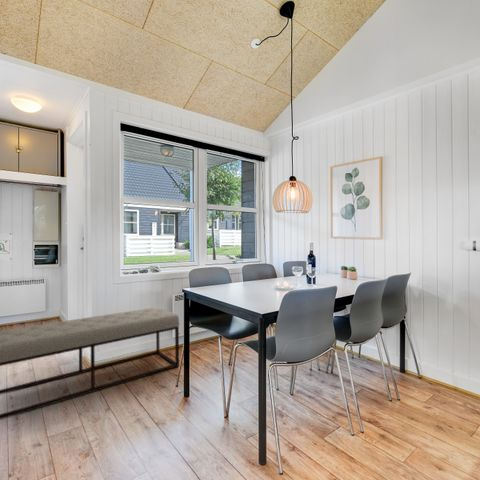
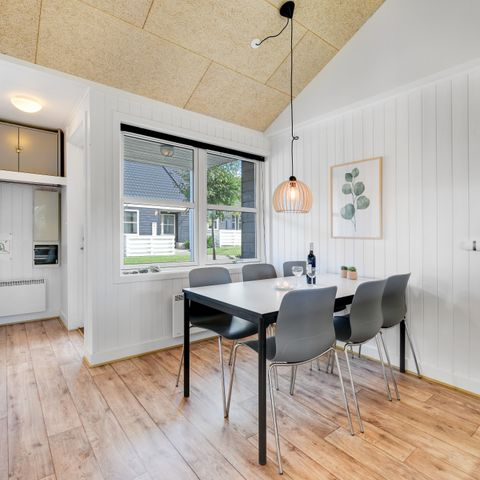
- bench [0,306,180,420]
